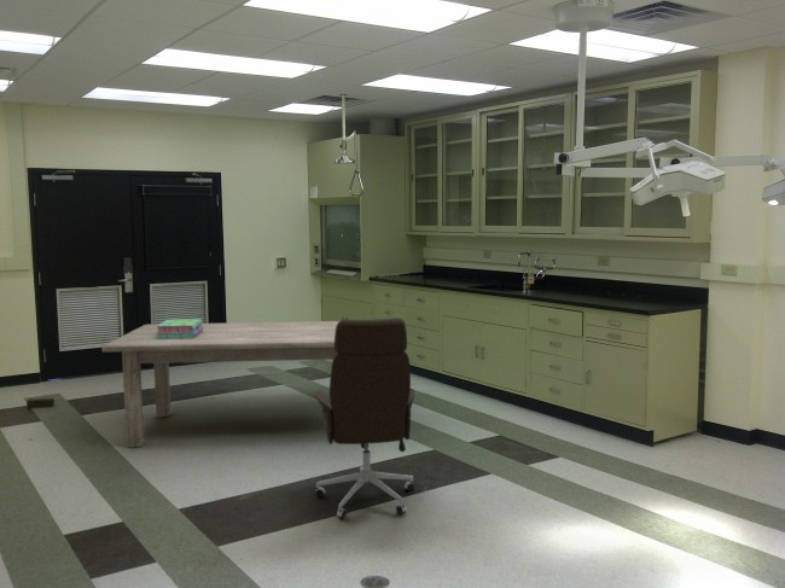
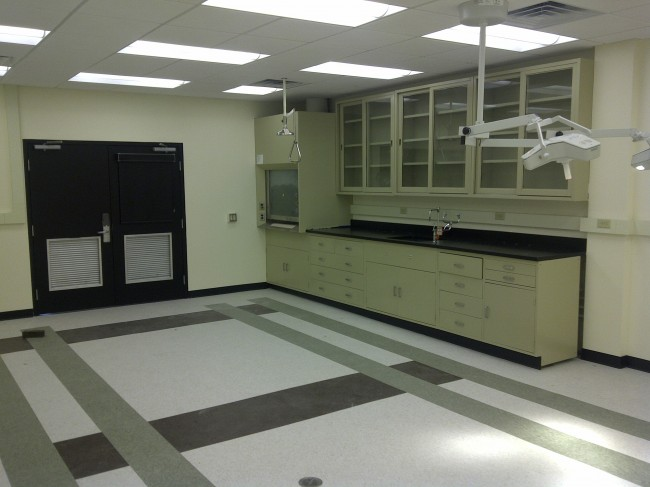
- office chair [313,318,415,519]
- stack of books [156,318,203,339]
- dining table [100,320,341,448]
